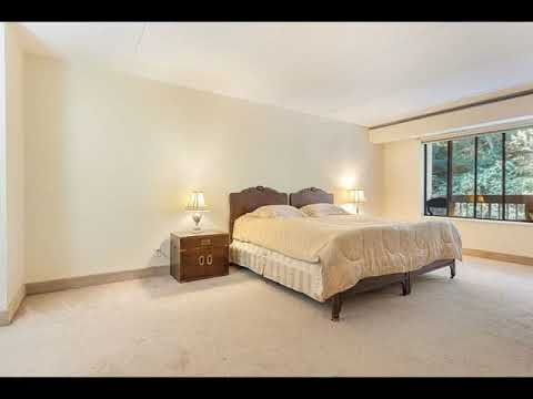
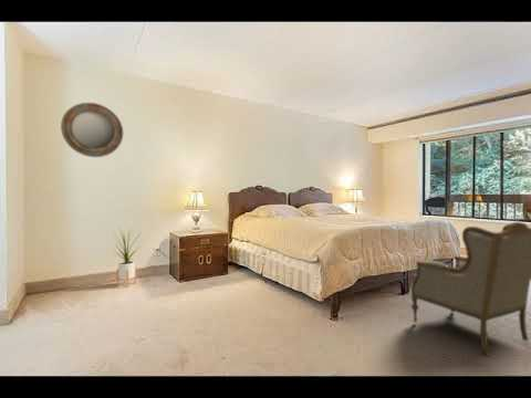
+ home mirror [60,102,124,158]
+ armchair [410,221,531,357]
+ house plant [108,227,142,287]
